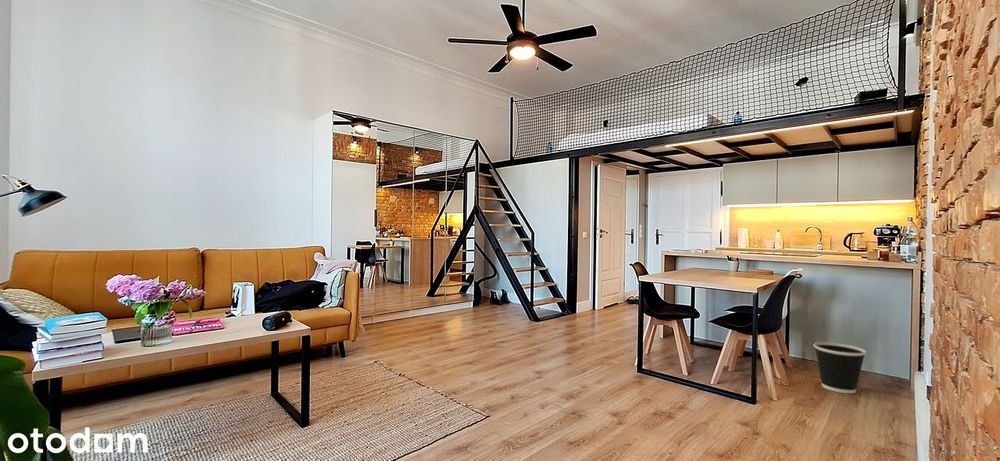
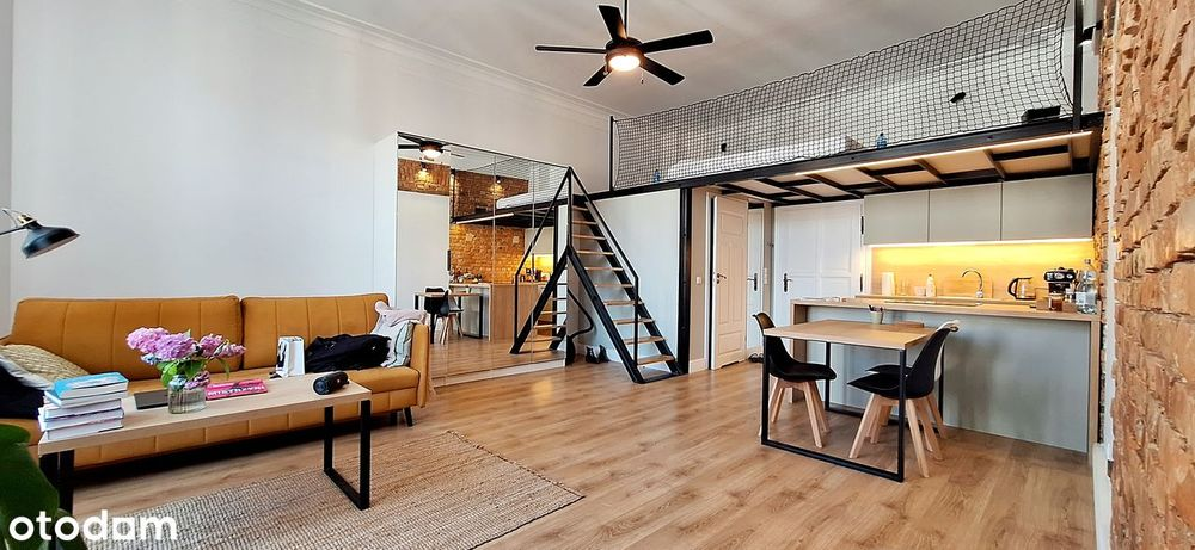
- wastebasket [813,341,867,394]
